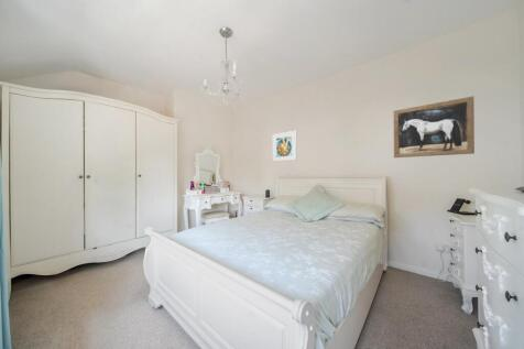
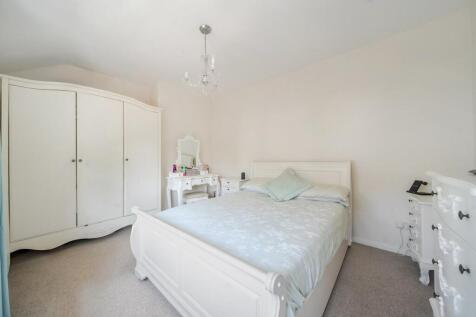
- wall art [393,95,476,159]
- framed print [272,130,298,163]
